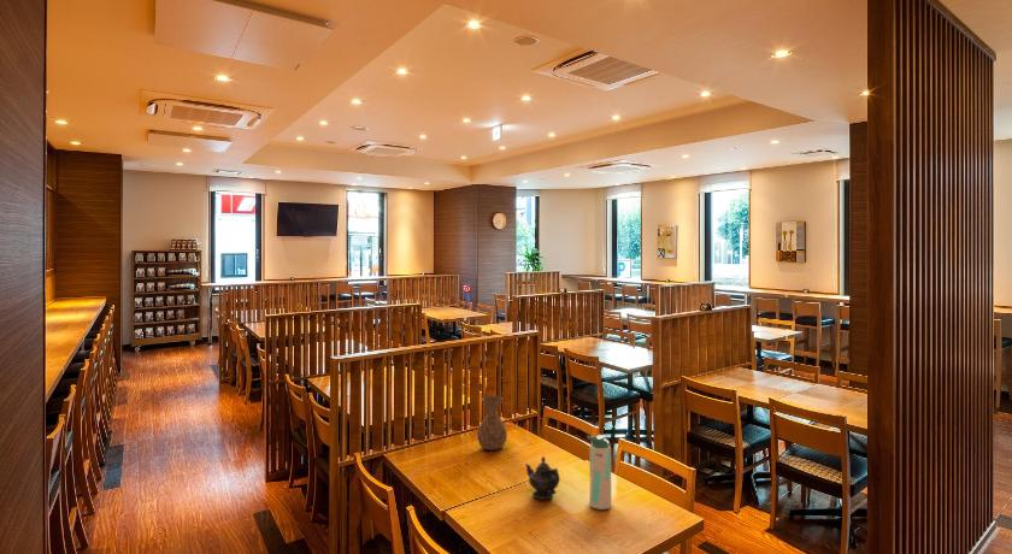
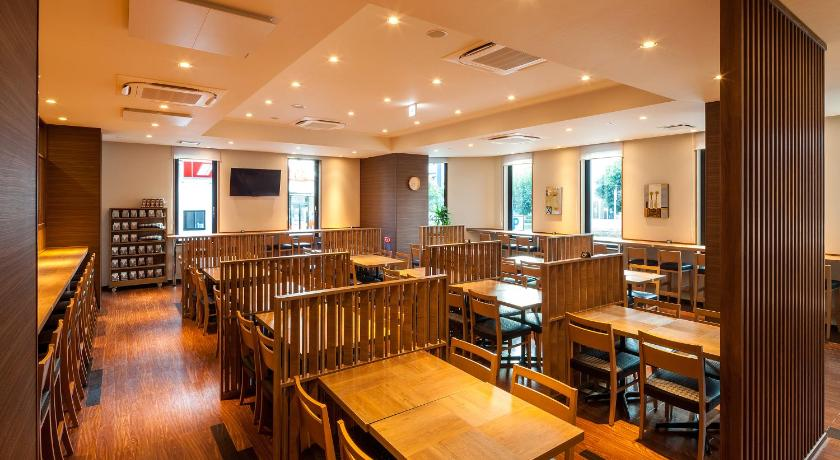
- teapot [524,455,561,500]
- vase [476,395,508,452]
- water bottle [586,434,612,511]
